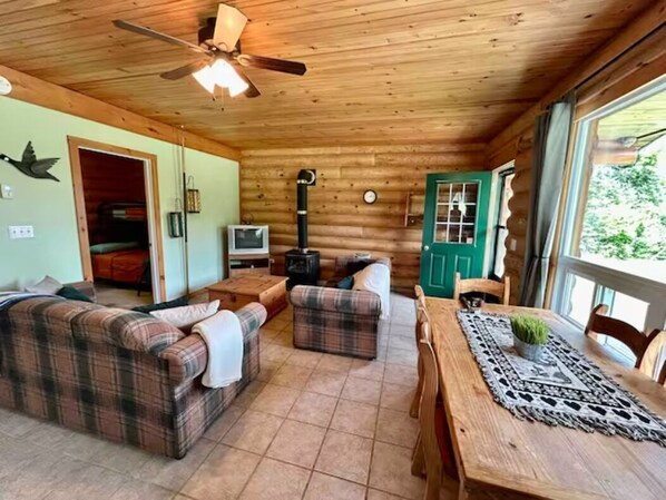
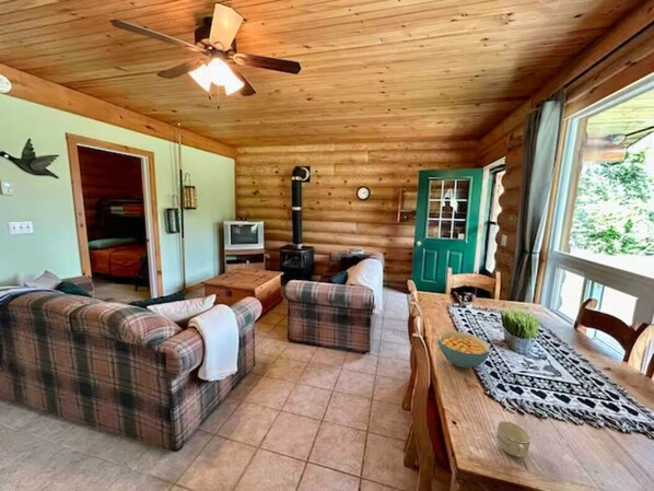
+ cereal bowl [436,330,491,369]
+ cup [495,420,532,459]
